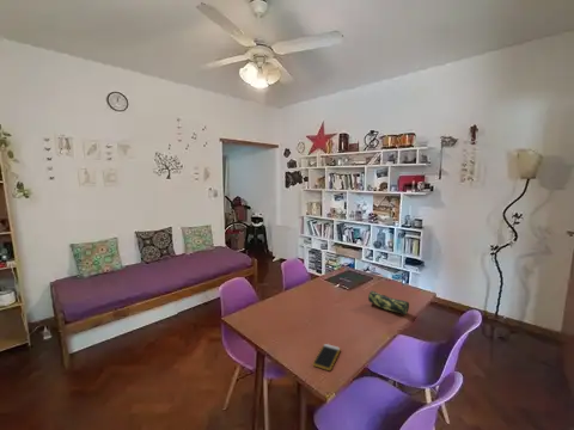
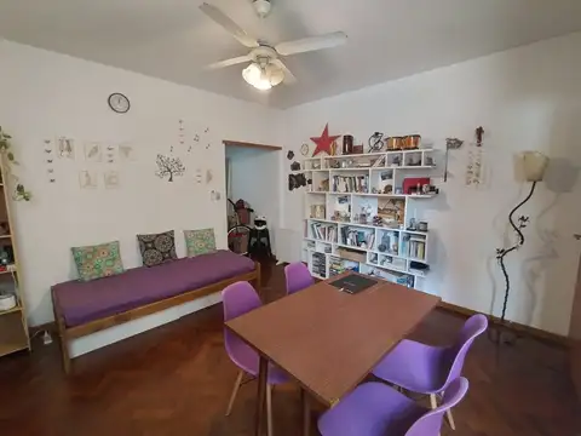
- smartphone [312,343,341,371]
- pencil case [367,289,410,315]
